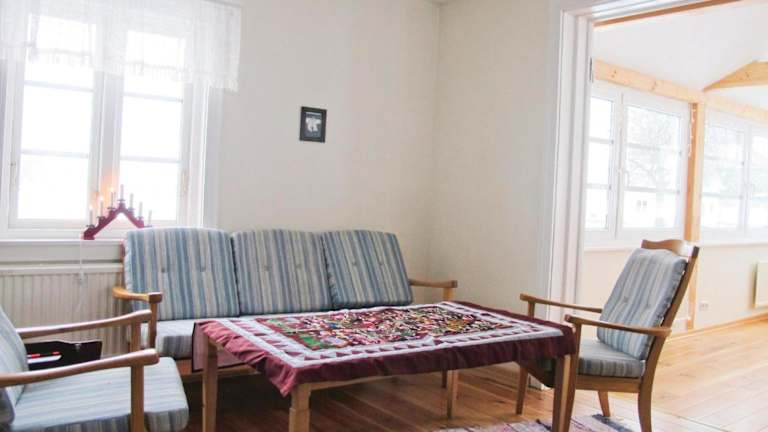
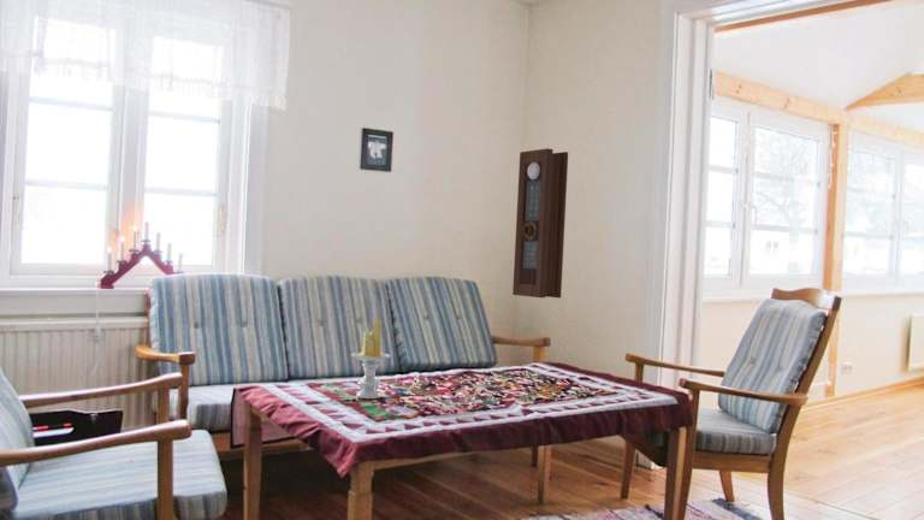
+ candle [350,319,392,400]
+ pendulum clock [511,147,569,300]
